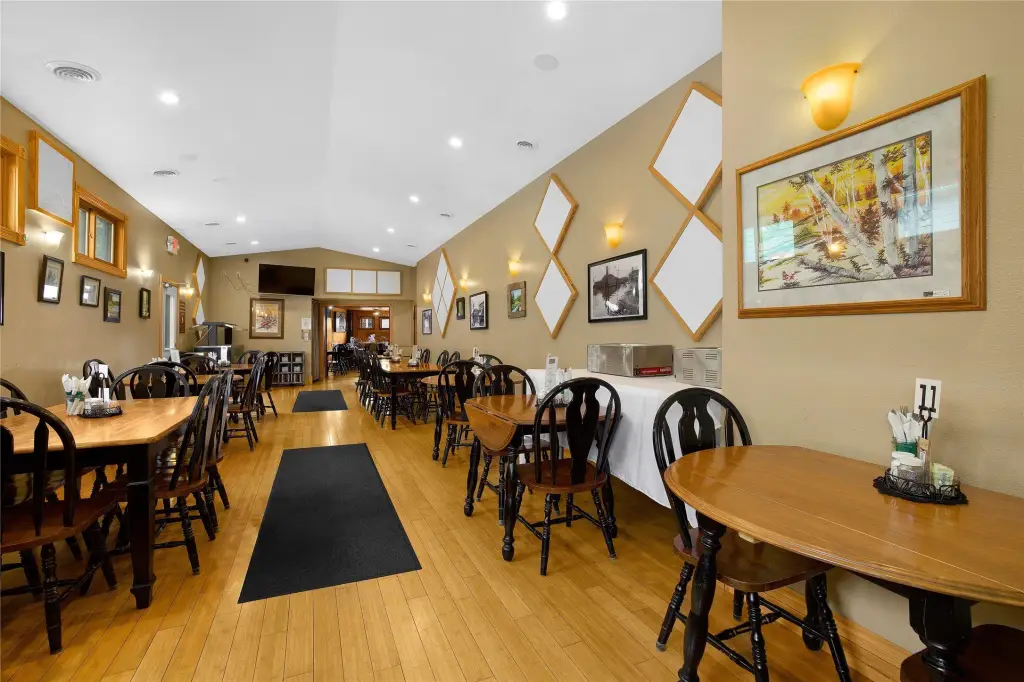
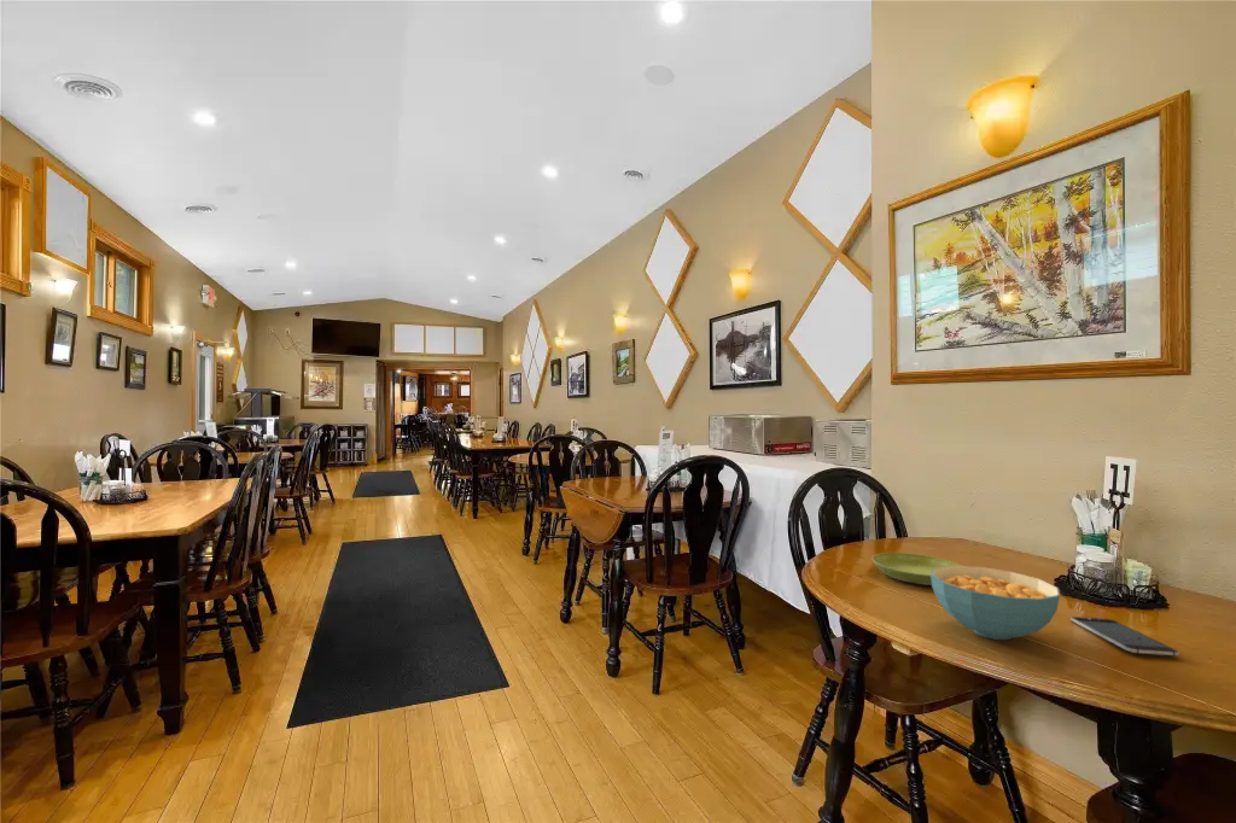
+ cereal bowl [931,565,1061,641]
+ smartphone [1069,615,1180,656]
+ saucer [870,551,962,586]
